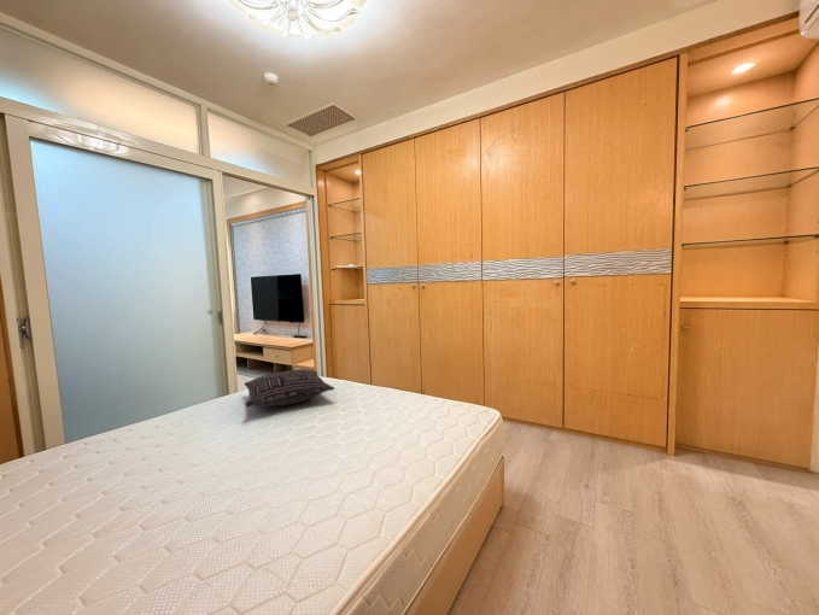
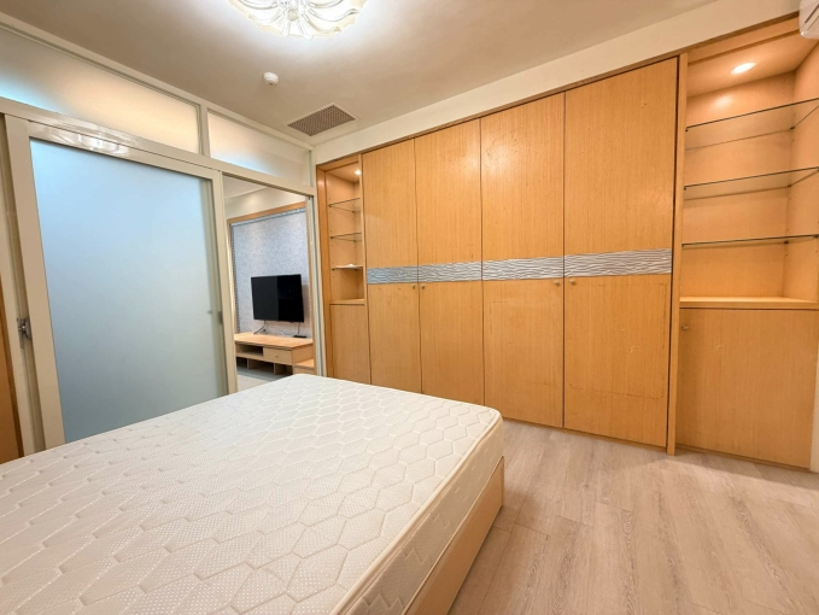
- pillow [244,368,335,408]
